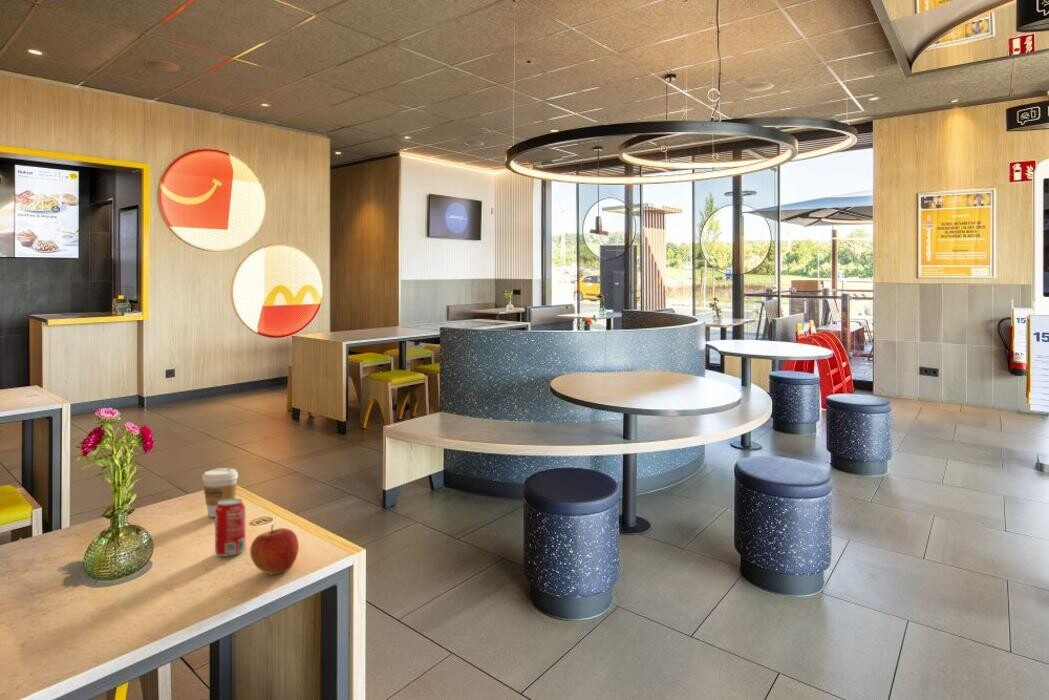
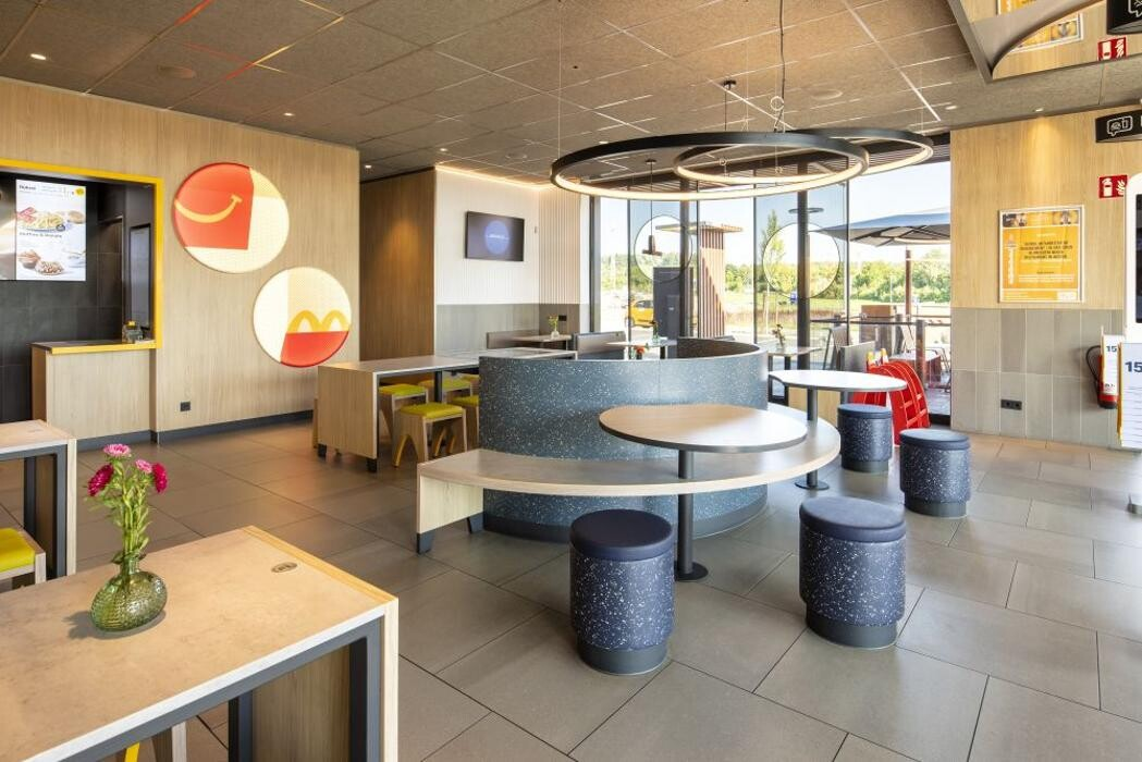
- apple [249,524,300,576]
- beverage can [214,498,247,557]
- coffee cup [201,467,239,518]
